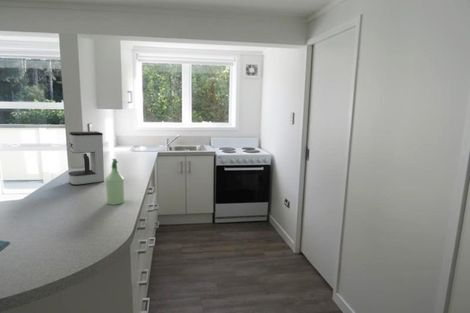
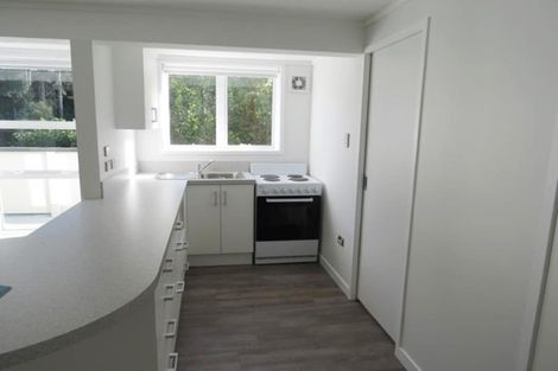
- spray bottle [105,158,125,206]
- coffee maker [68,130,105,186]
